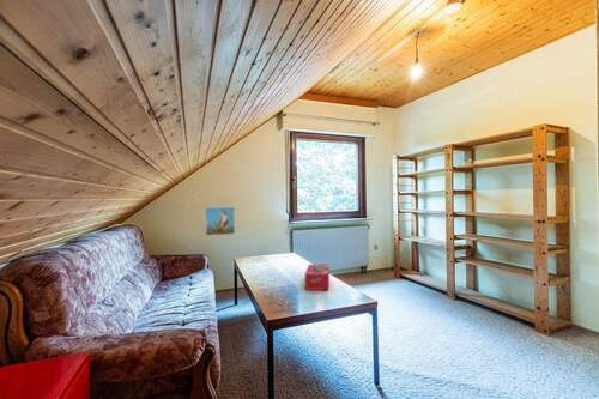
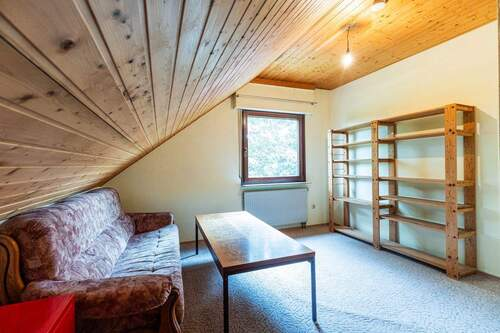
- tissue box [304,264,331,291]
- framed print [204,206,236,237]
